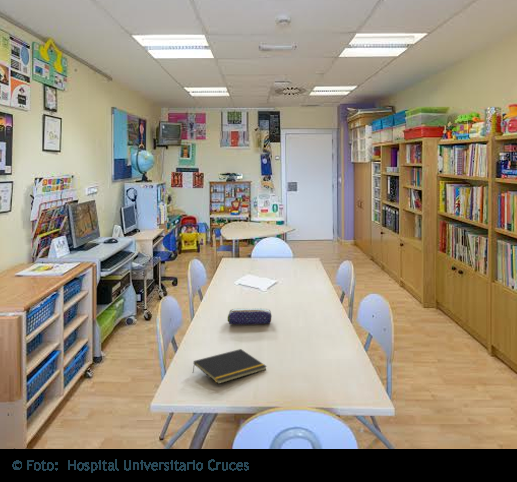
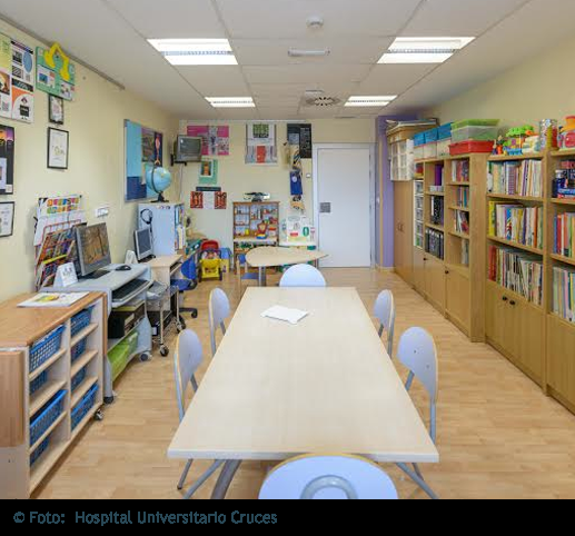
- notepad [192,348,268,385]
- pencil case [227,307,273,326]
